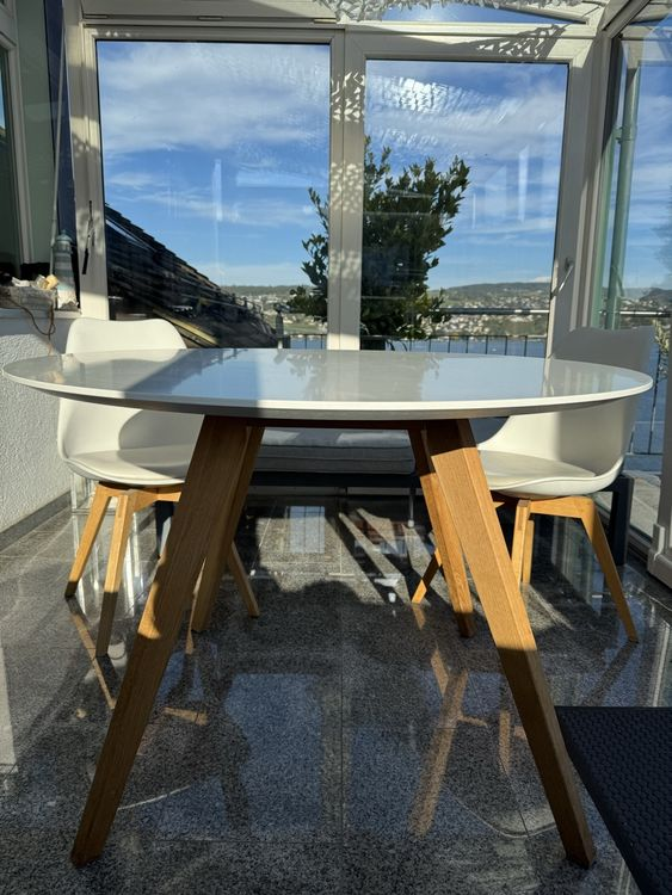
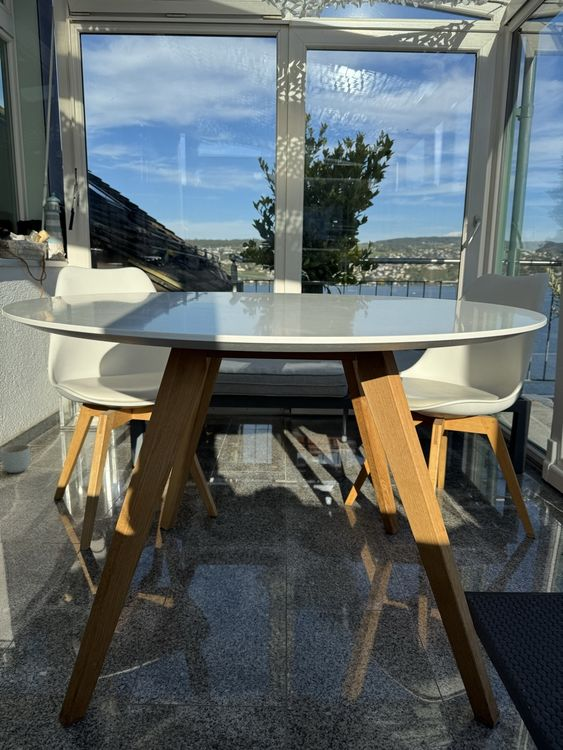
+ planter [0,443,31,474]
